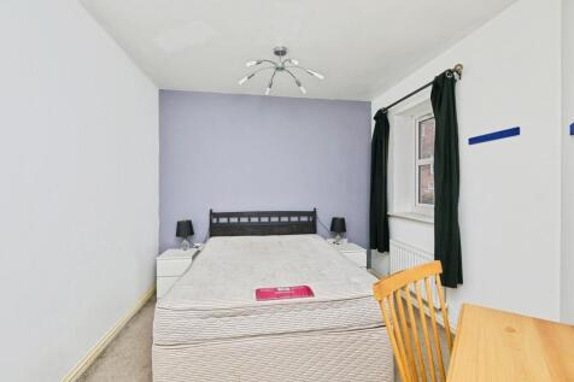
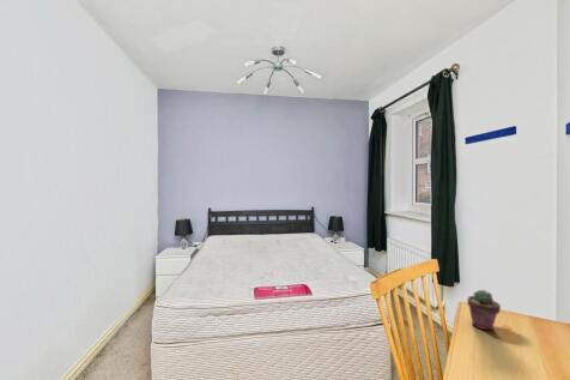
+ potted succulent [466,289,502,331]
